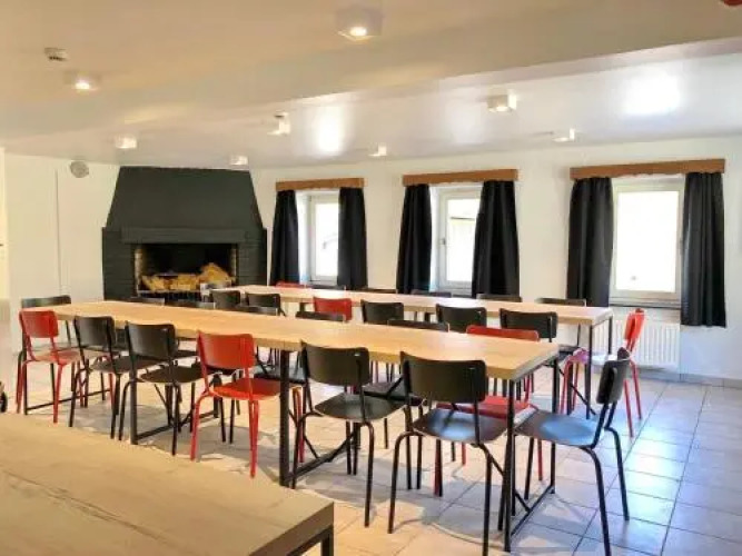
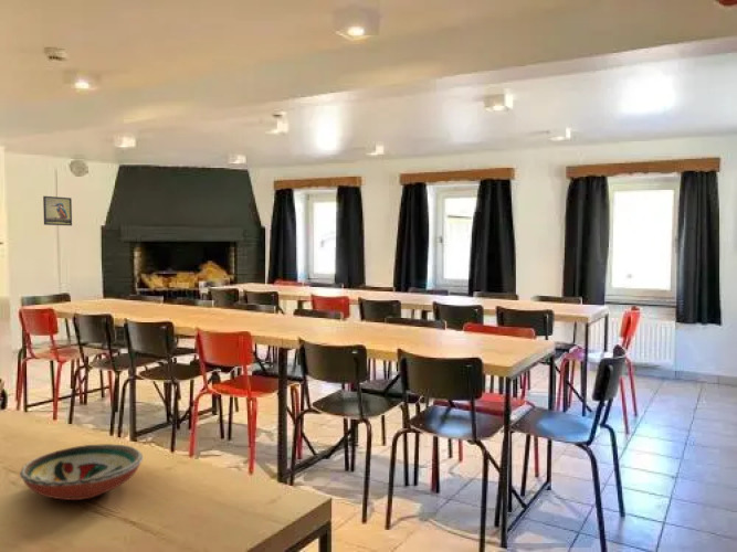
+ decorative bowl [19,443,144,501]
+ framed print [42,195,73,226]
